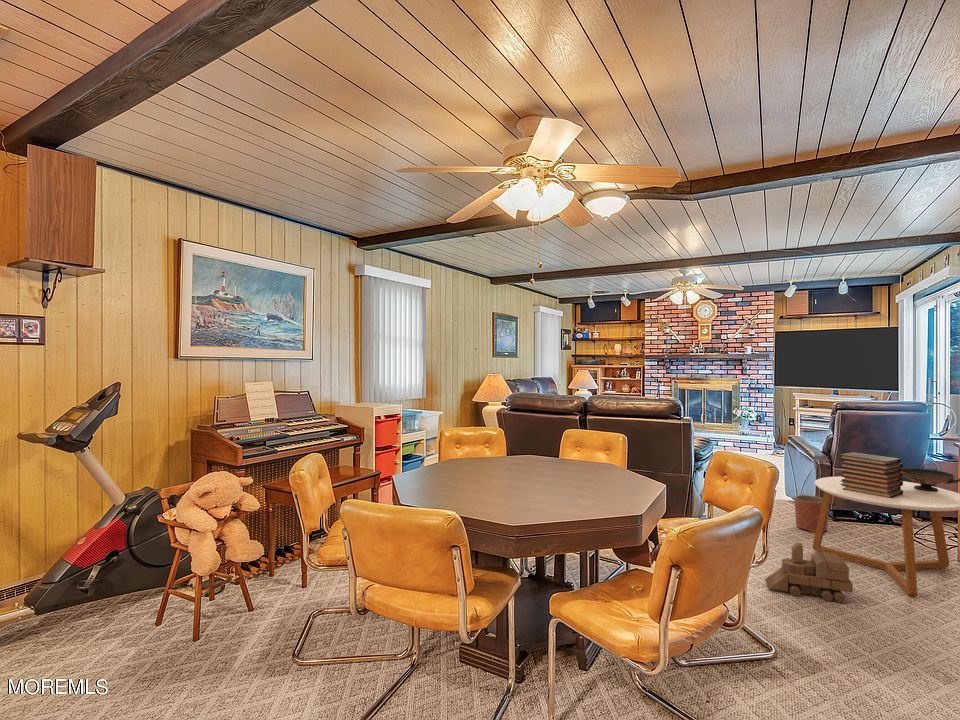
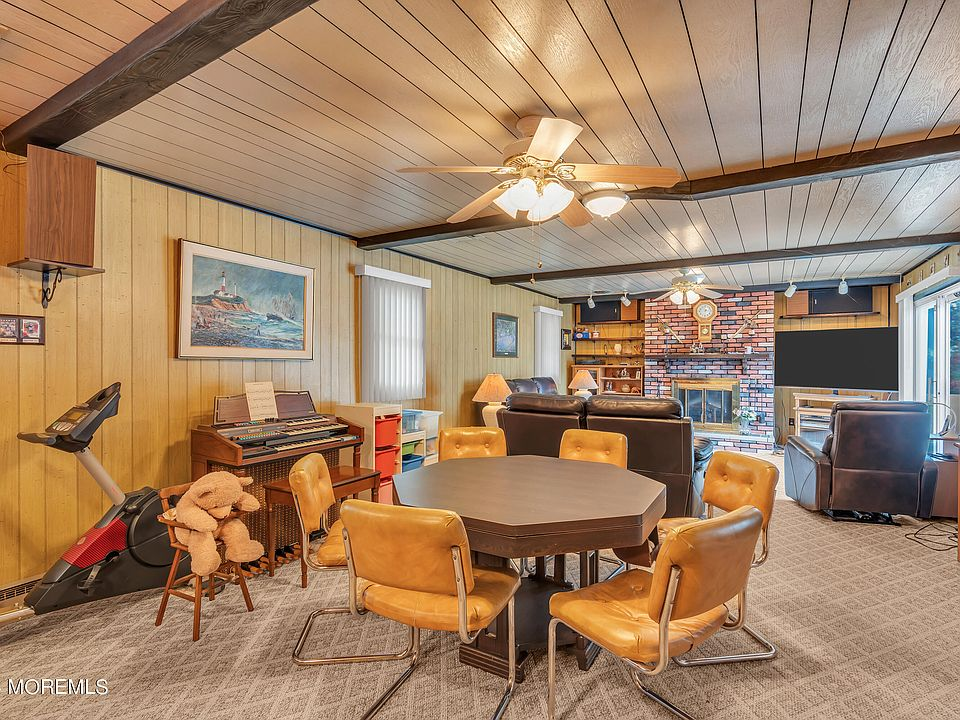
- coffee table [811,475,960,597]
- toy train [764,542,854,604]
- decorative bowl [901,467,960,492]
- planter [794,494,829,533]
- book stack [838,451,904,498]
